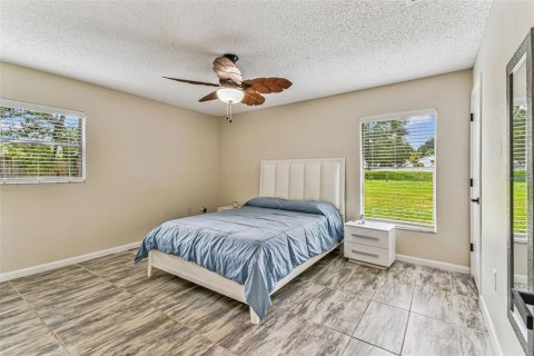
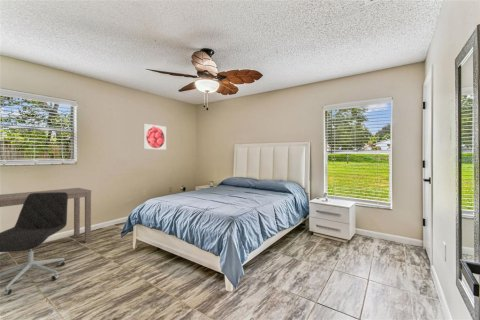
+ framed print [142,123,167,151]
+ desk [0,187,92,244]
+ office chair [0,192,69,296]
